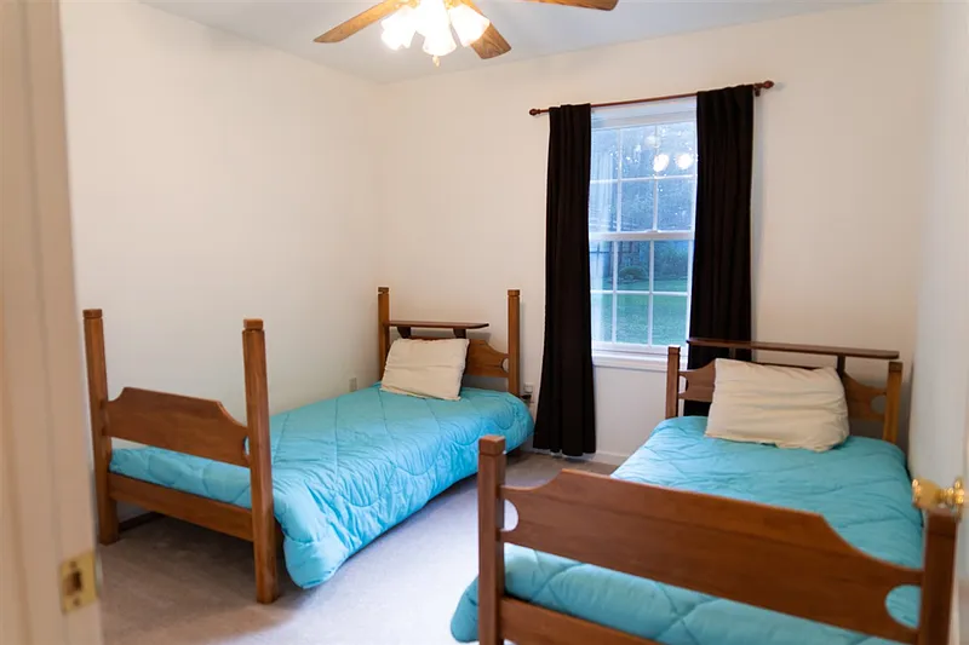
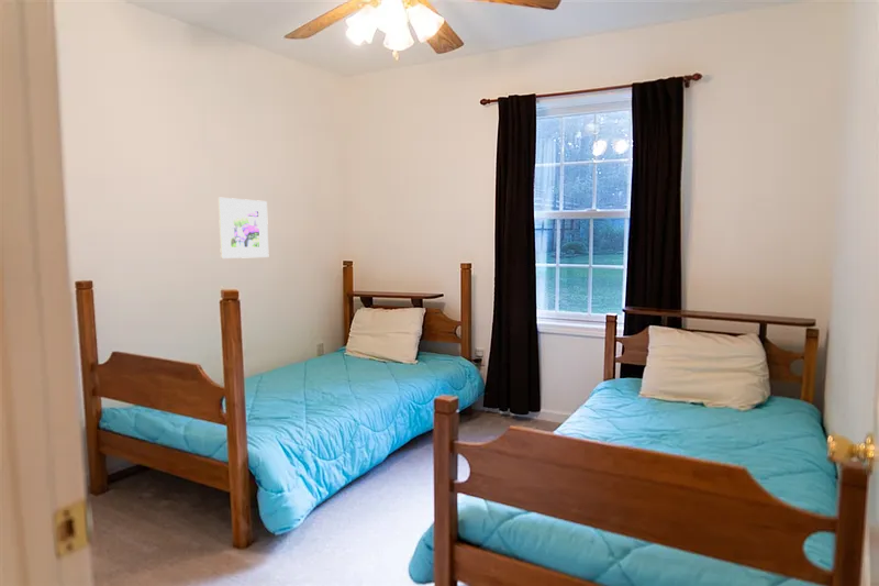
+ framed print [218,197,269,259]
